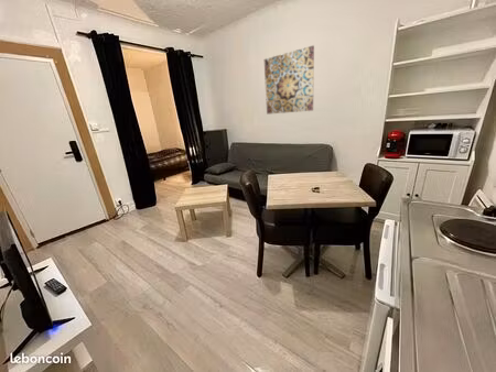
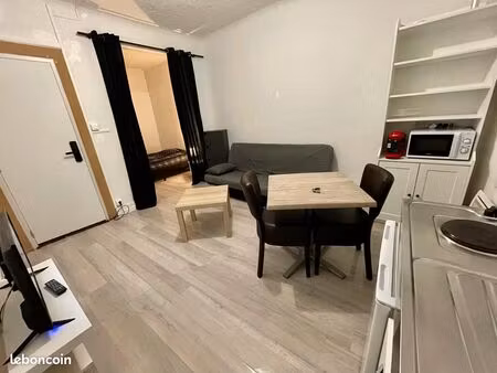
- wall art [263,44,315,116]
